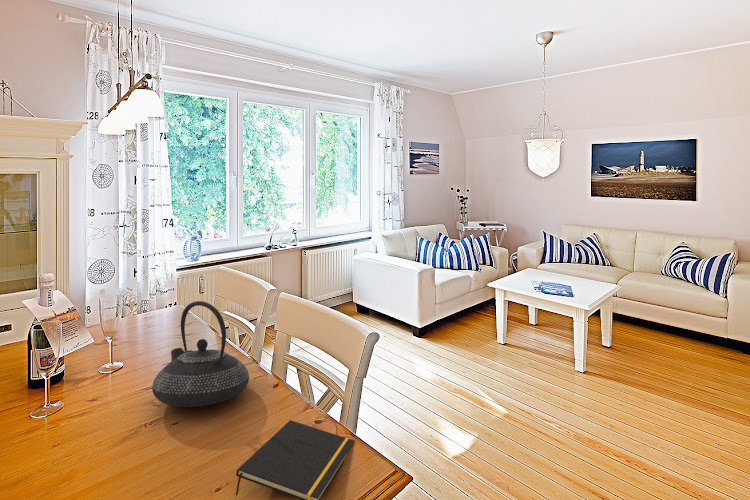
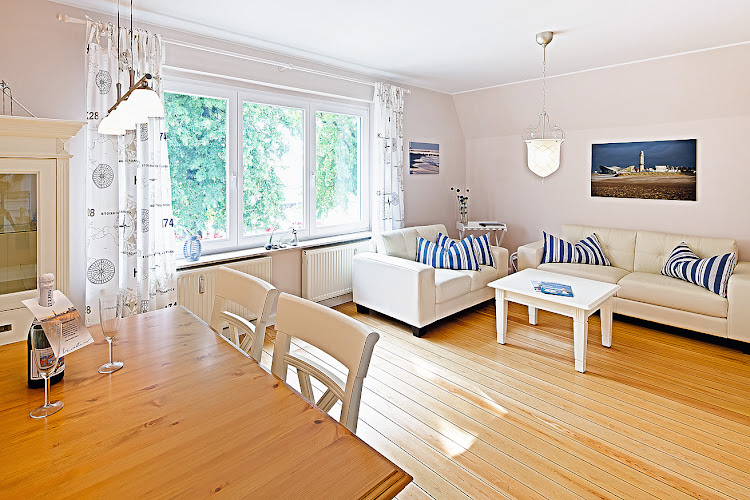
- notepad [235,419,355,500]
- teapot [151,300,250,408]
